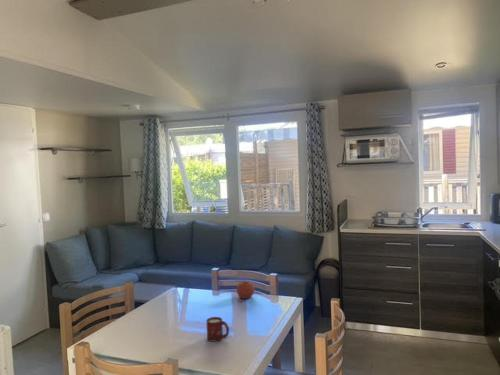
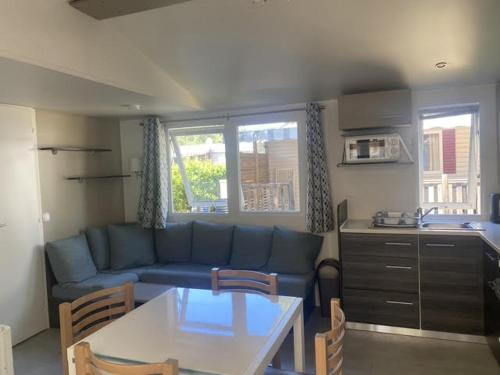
- cup [205,316,230,343]
- fruit [236,279,255,300]
